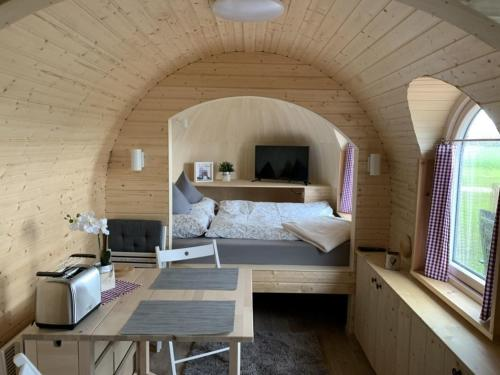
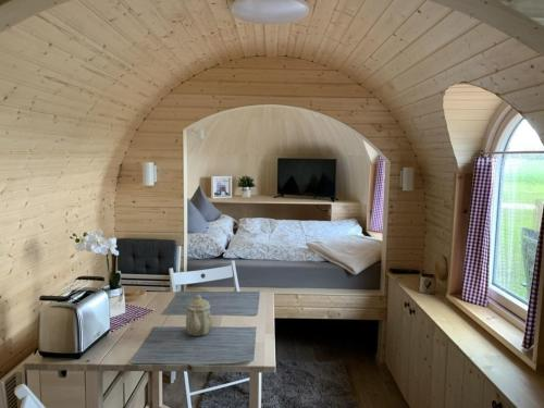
+ teapot [185,294,212,337]
